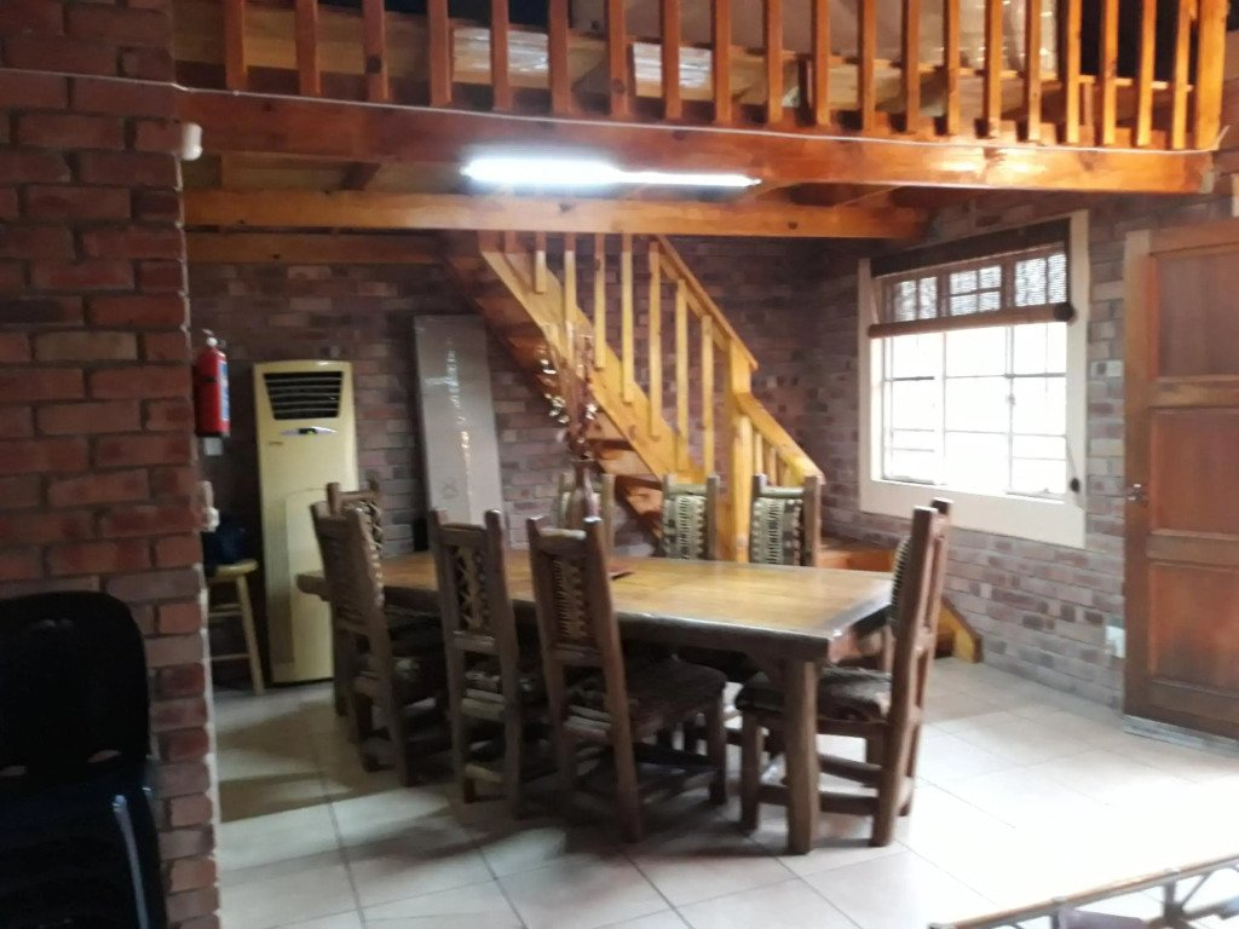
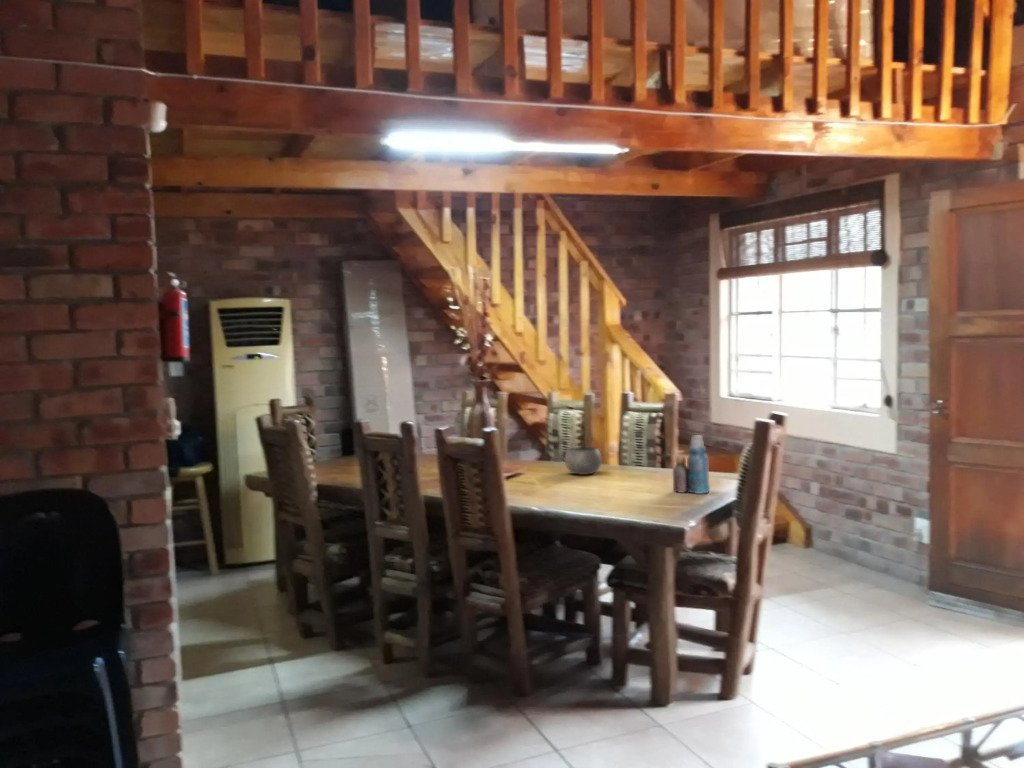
+ bowl [564,446,603,476]
+ bottle [672,434,711,495]
